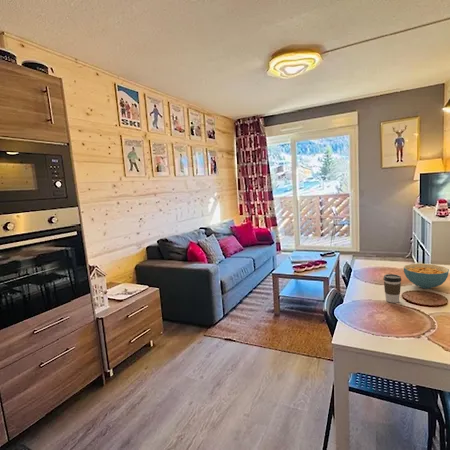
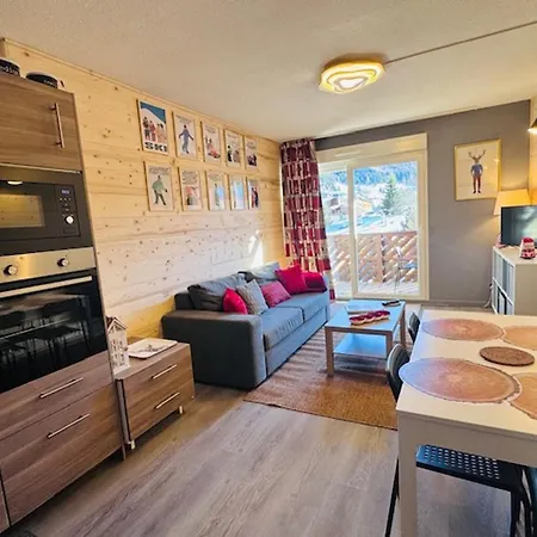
- coffee cup [382,273,402,304]
- cereal bowl [403,263,450,290]
